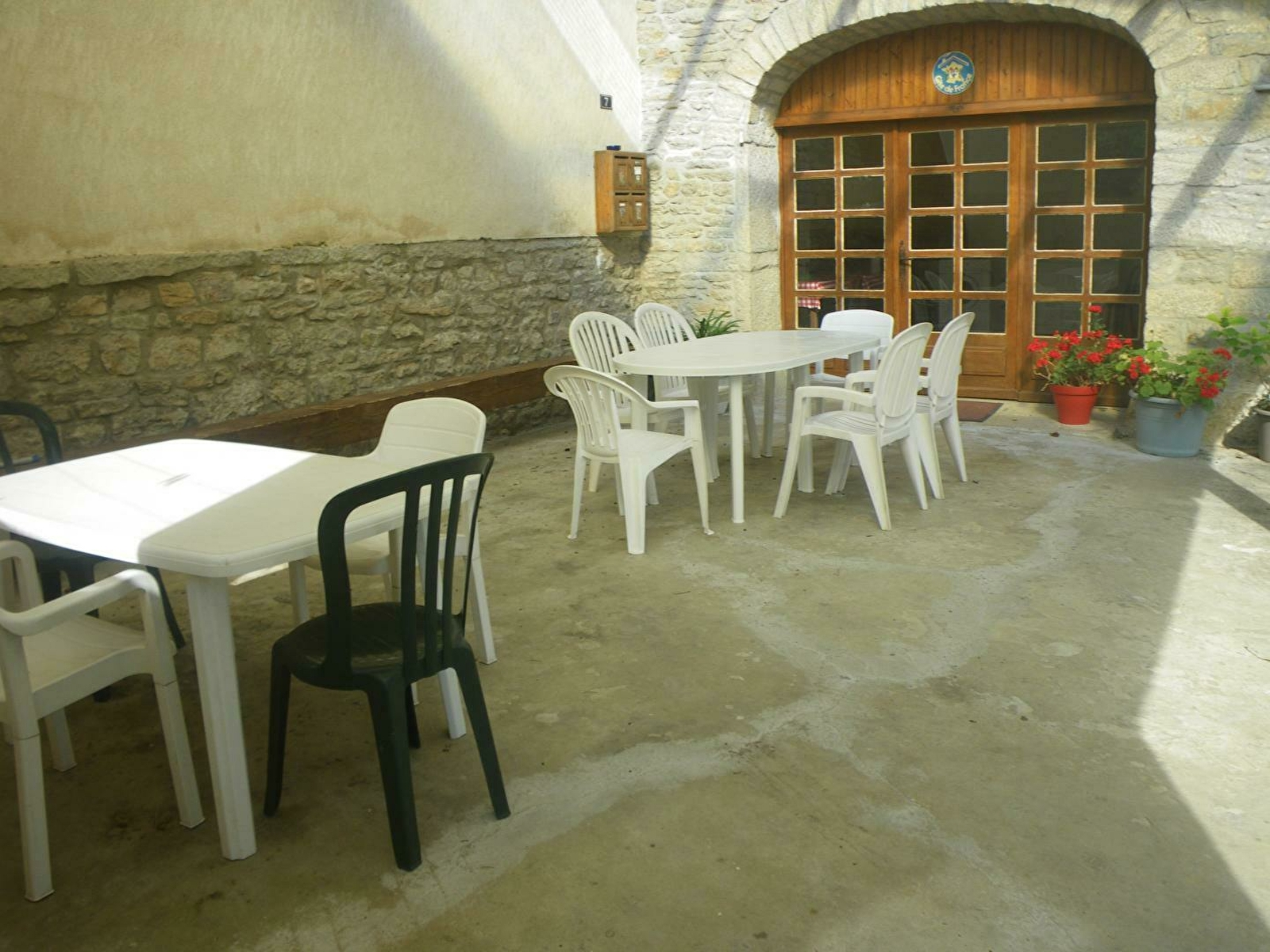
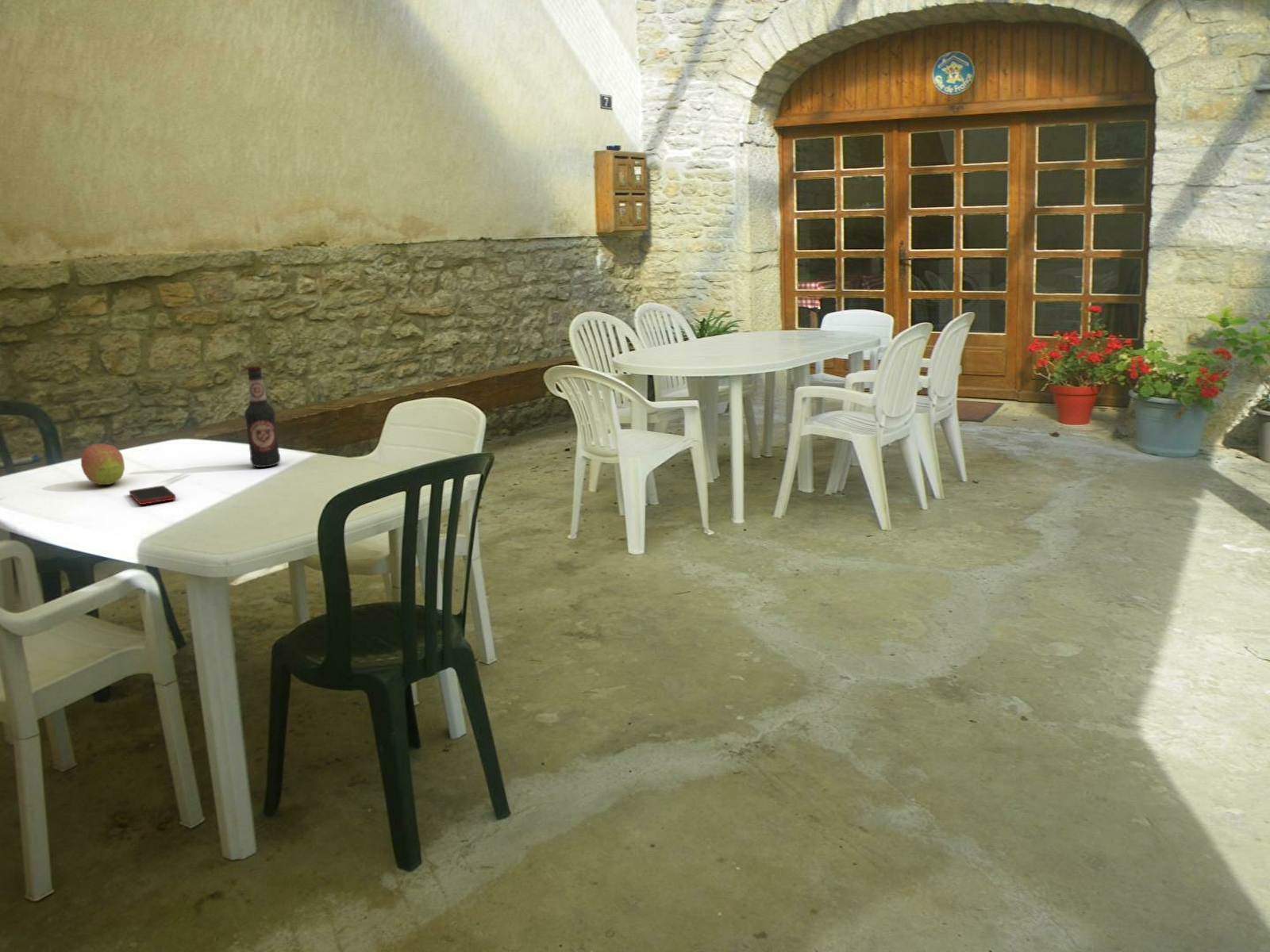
+ fruit [80,443,125,486]
+ bottle [244,365,281,468]
+ cell phone [129,485,177,505]
